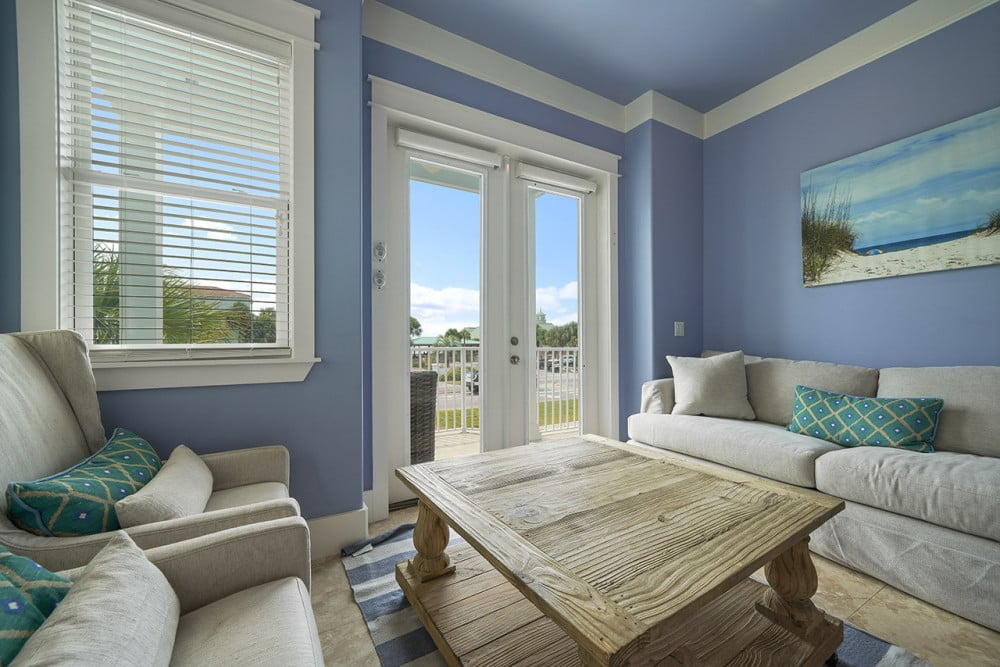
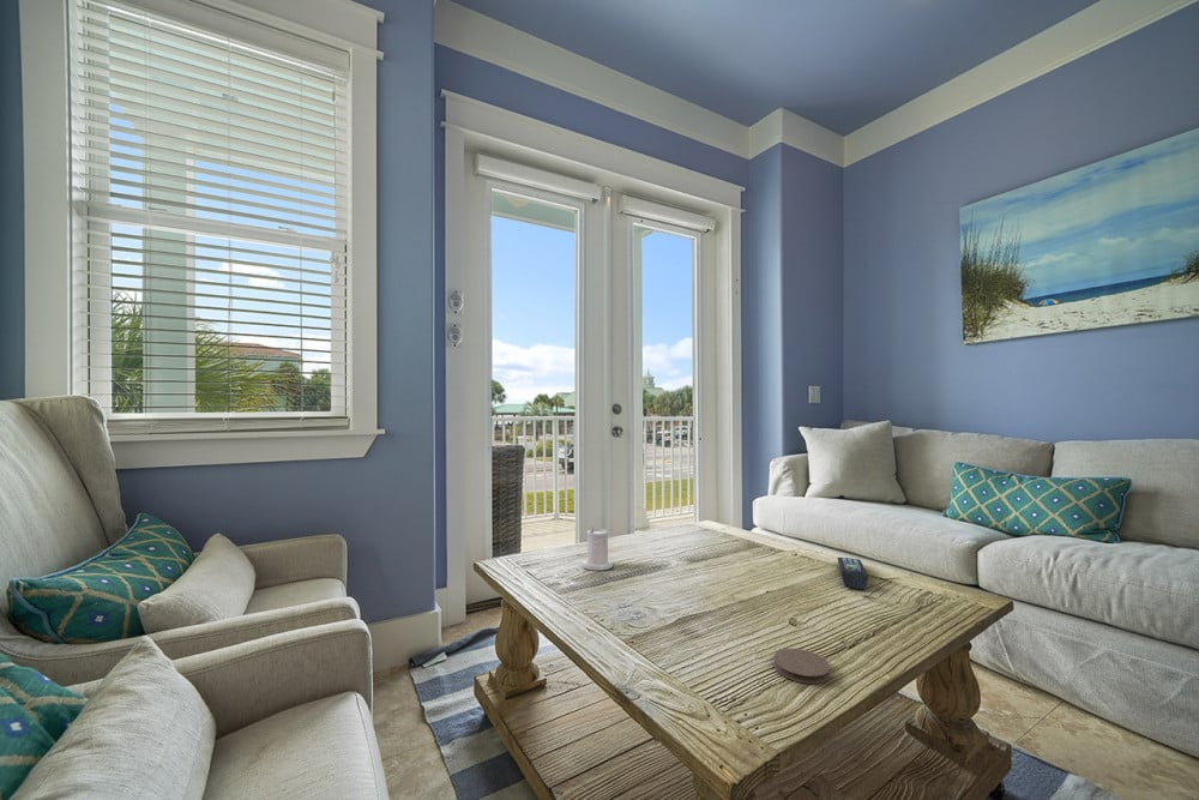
+ candle [582,527,614,572]
+ coaster [772,648,832,685]
+ remote control [837,557,869,590]
